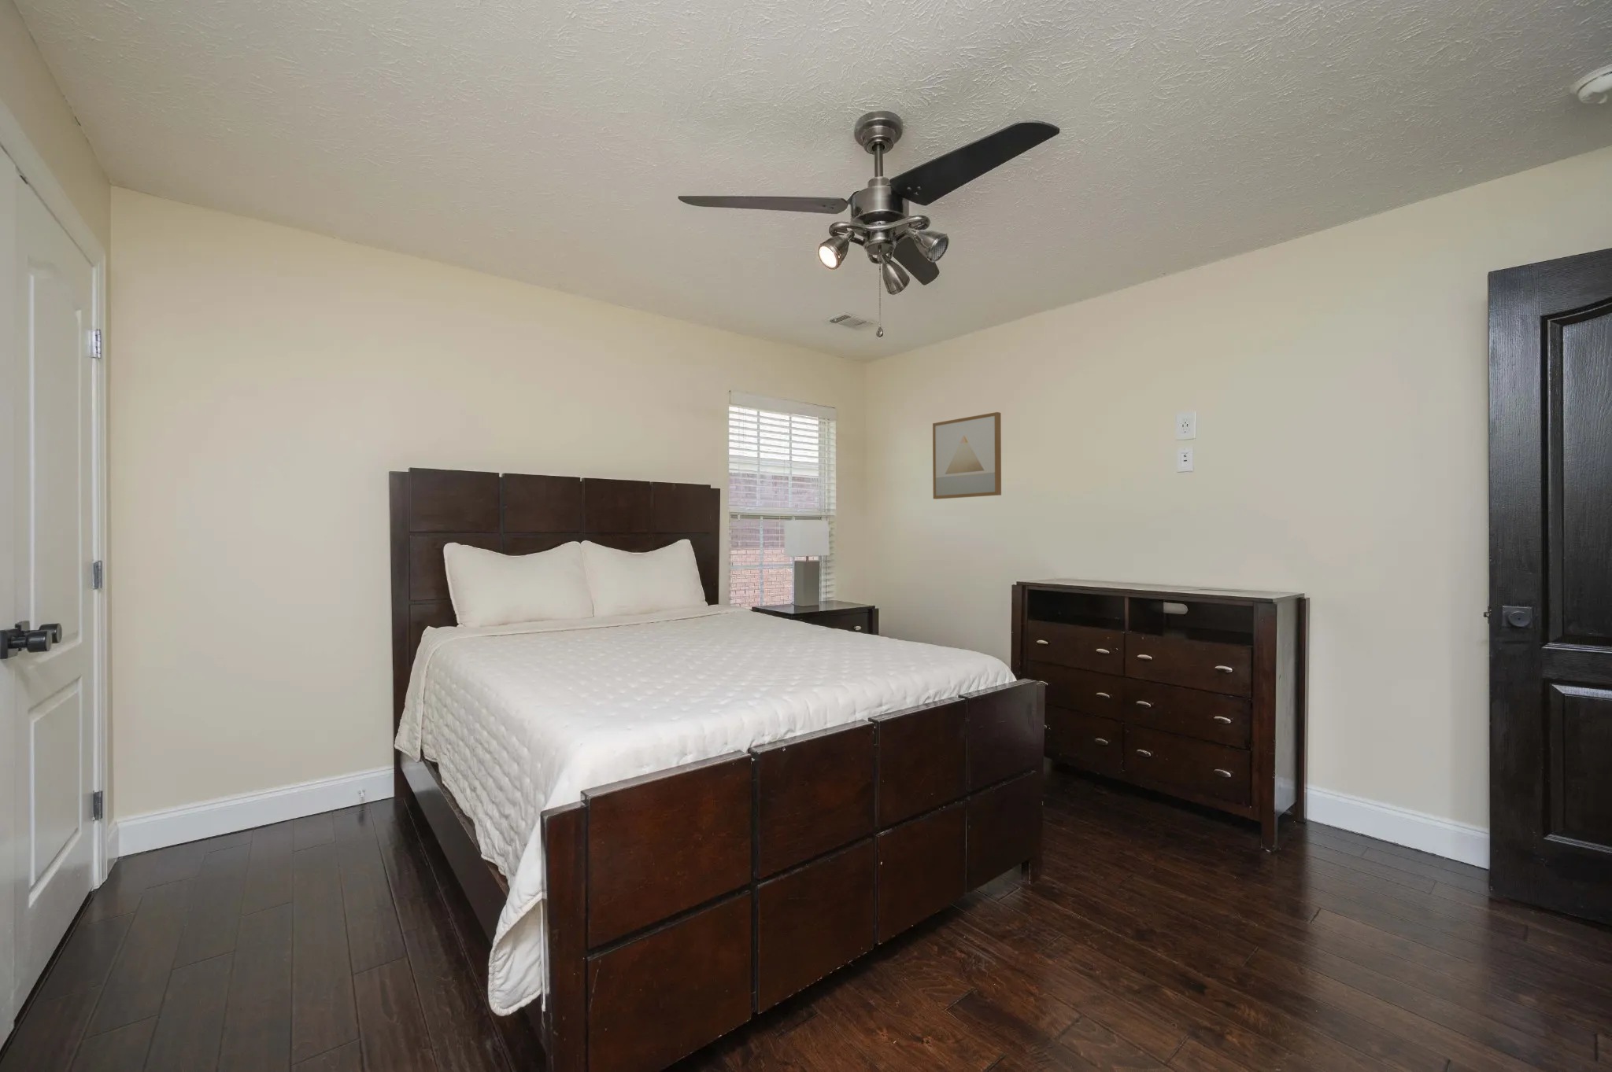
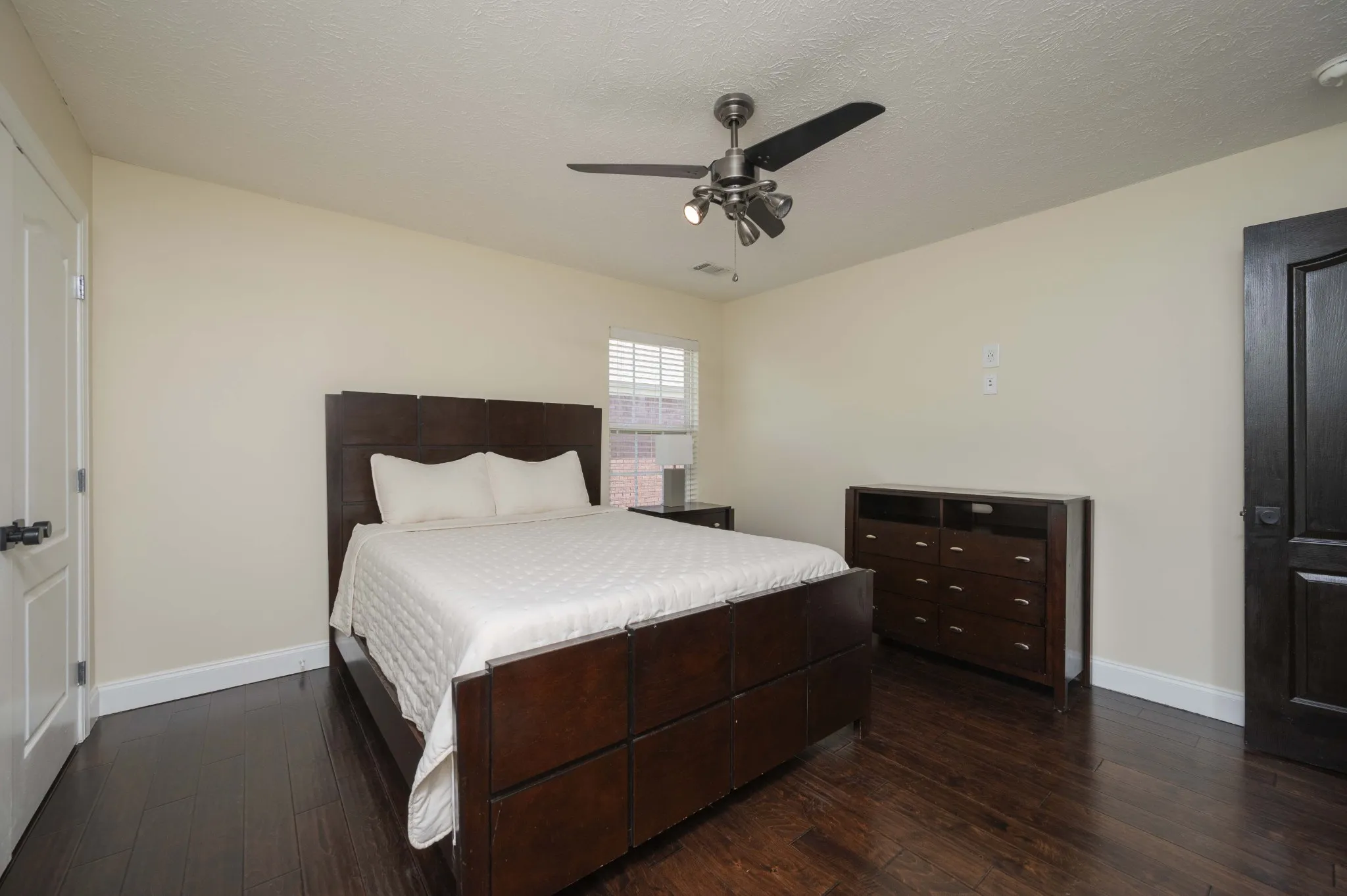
- wall art [932,412,1002,500]
